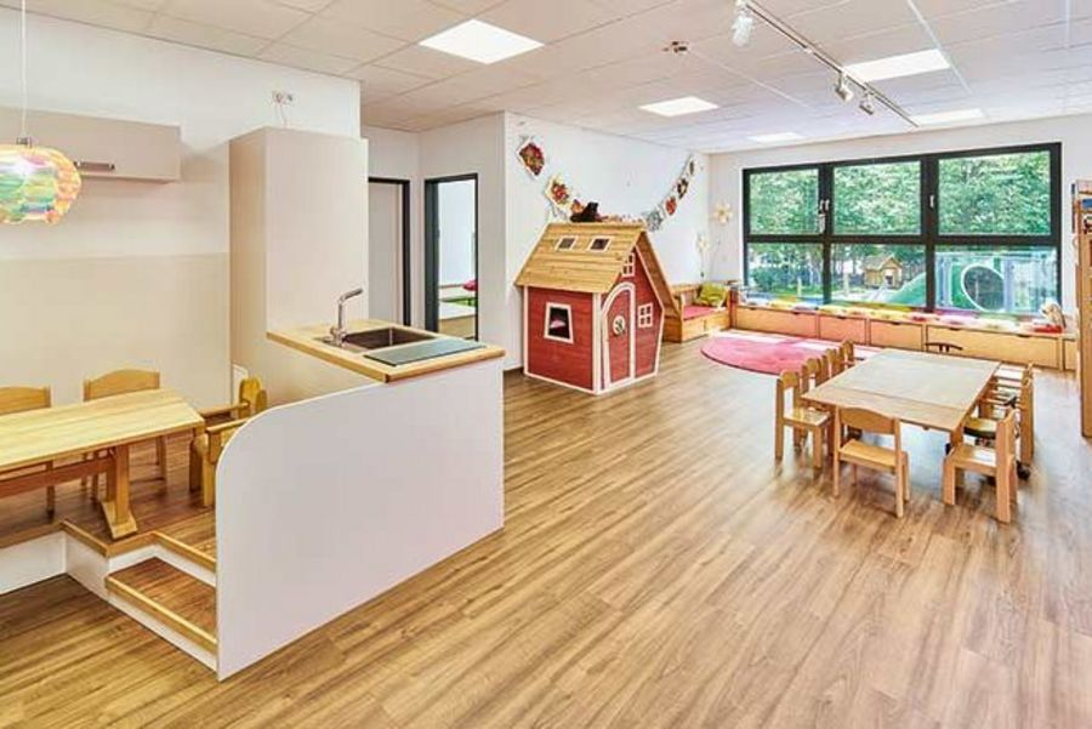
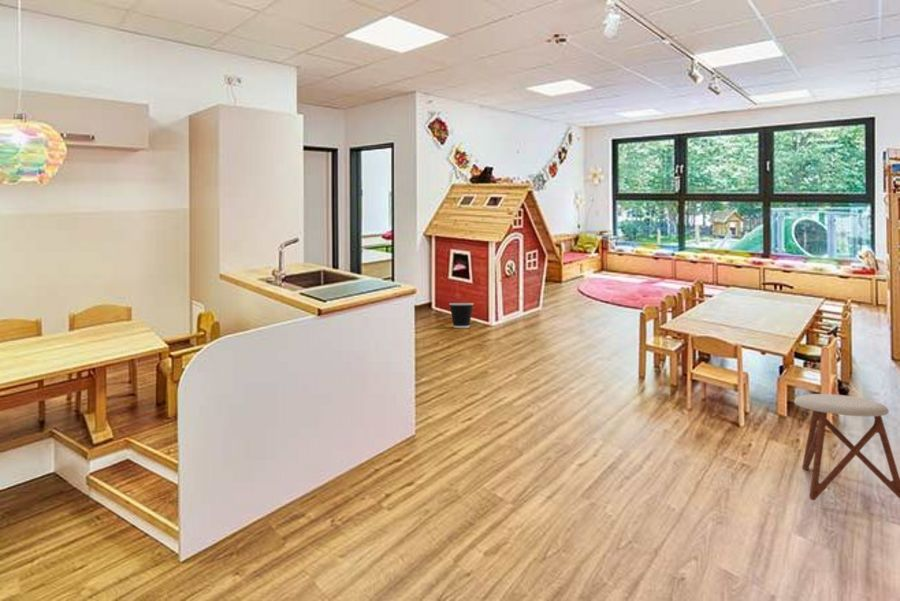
+ stool [793,393,900,501]
+ wastebasket [448,302,474,329]
